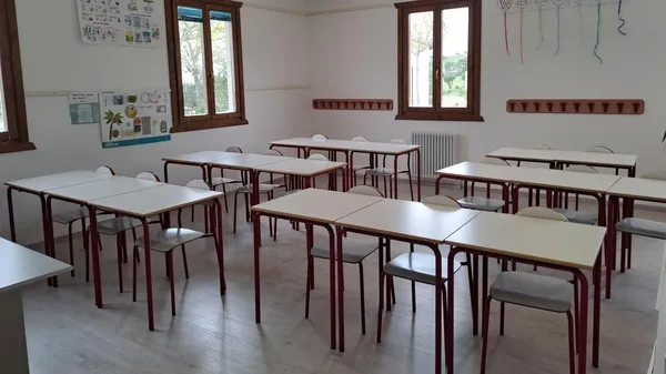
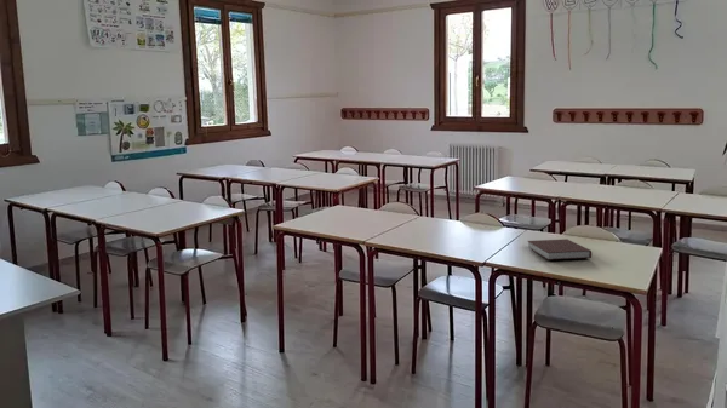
+ notebook [527,239,593,262]
